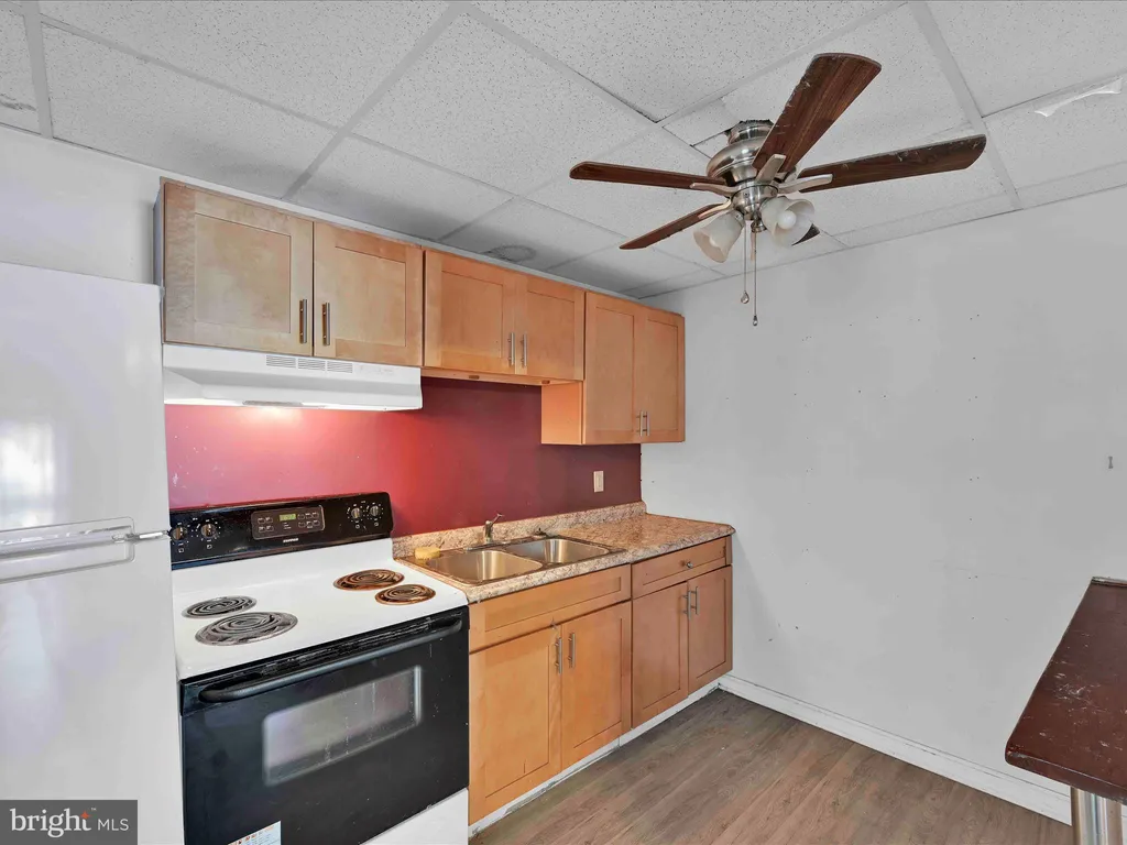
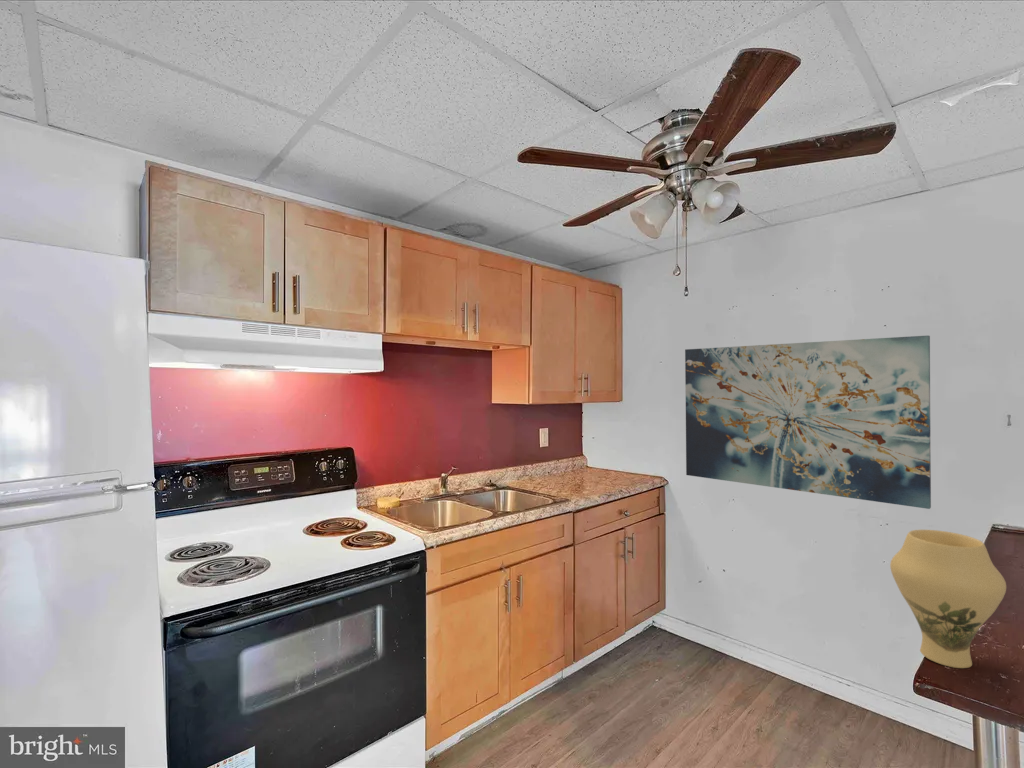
+ wall art [684,335,932,510]
+ vase [889,529,1007,669]
